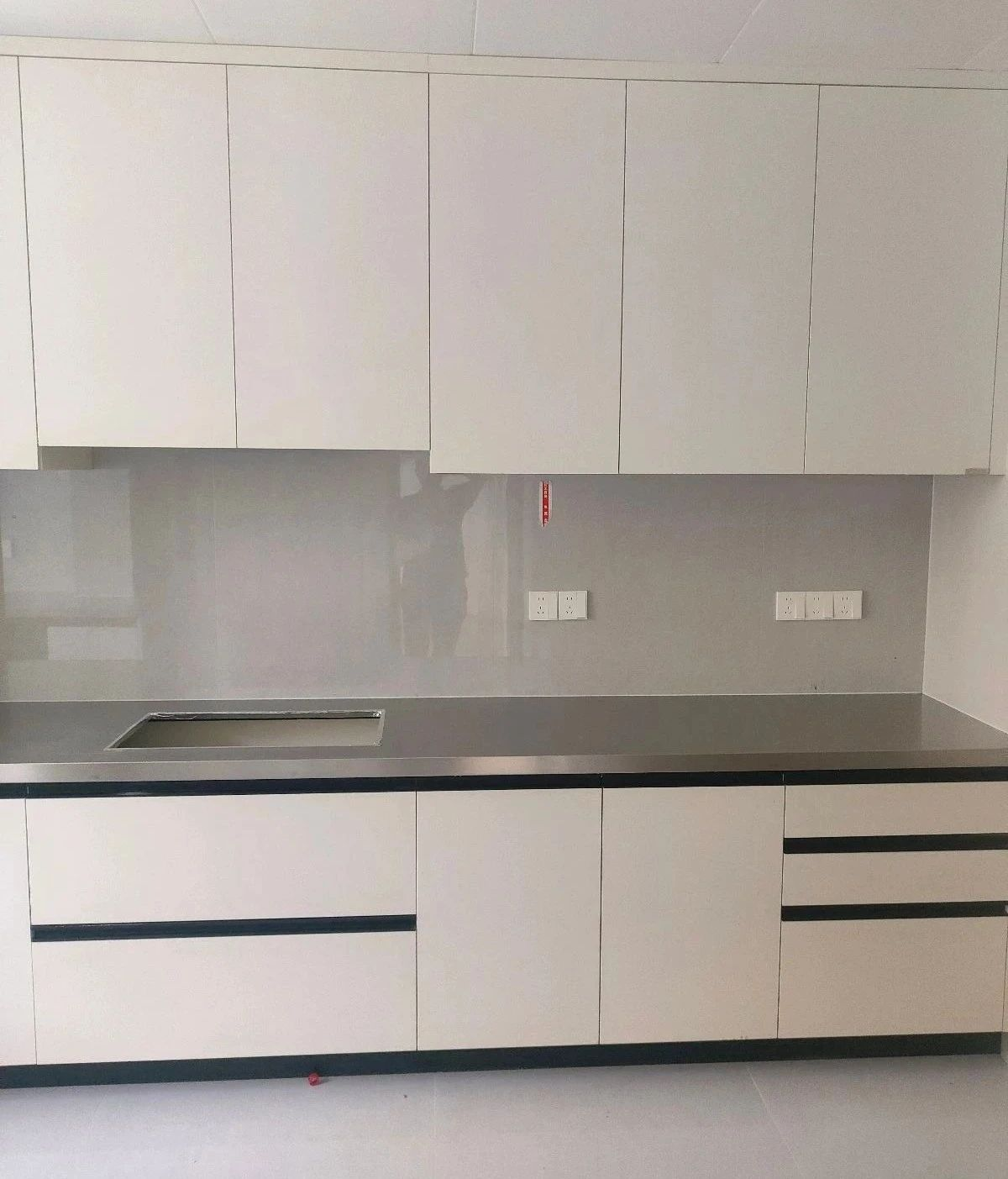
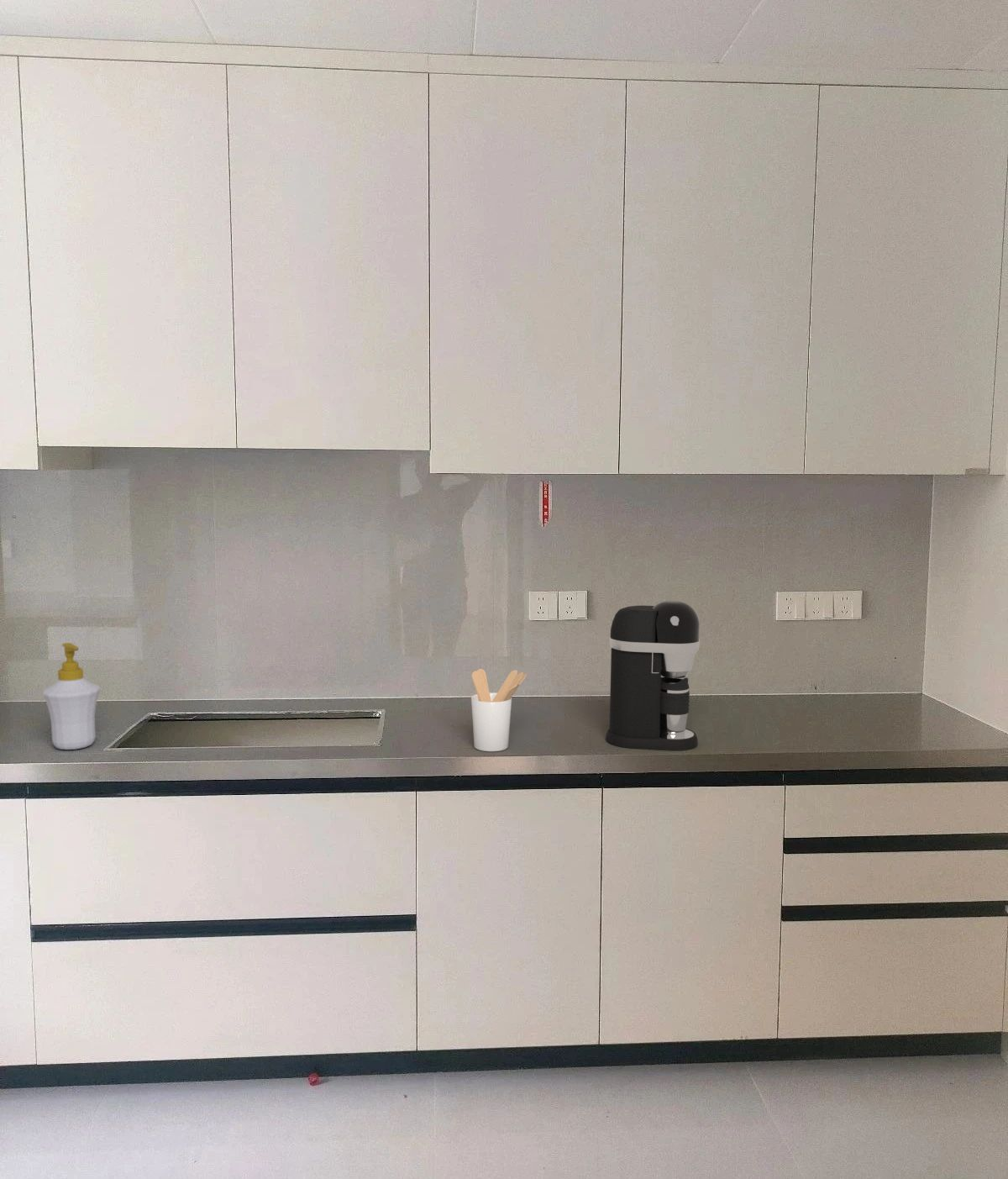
+ utensil holder [470,668,528,752]
+ soap bottle [41,642,102,750]
+ coffee maker [605,599,701,751]
